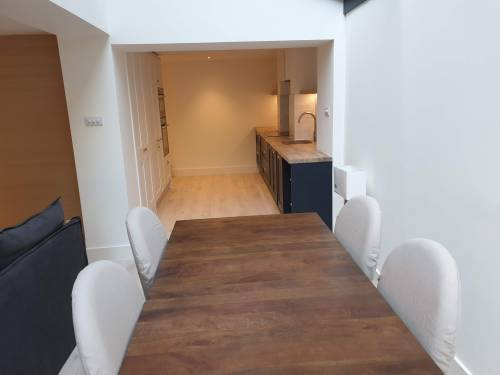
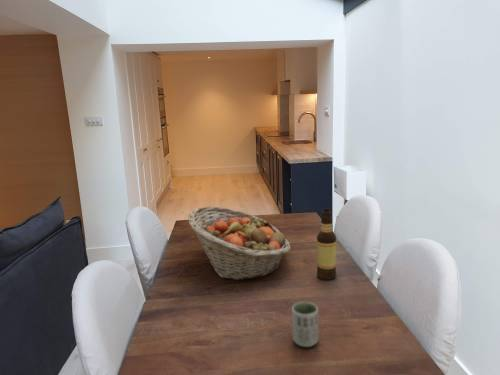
+ bottle [316,209,337,281]
+ fruit basket [187,205,292,281]
+ cup [291,301,319,348]
